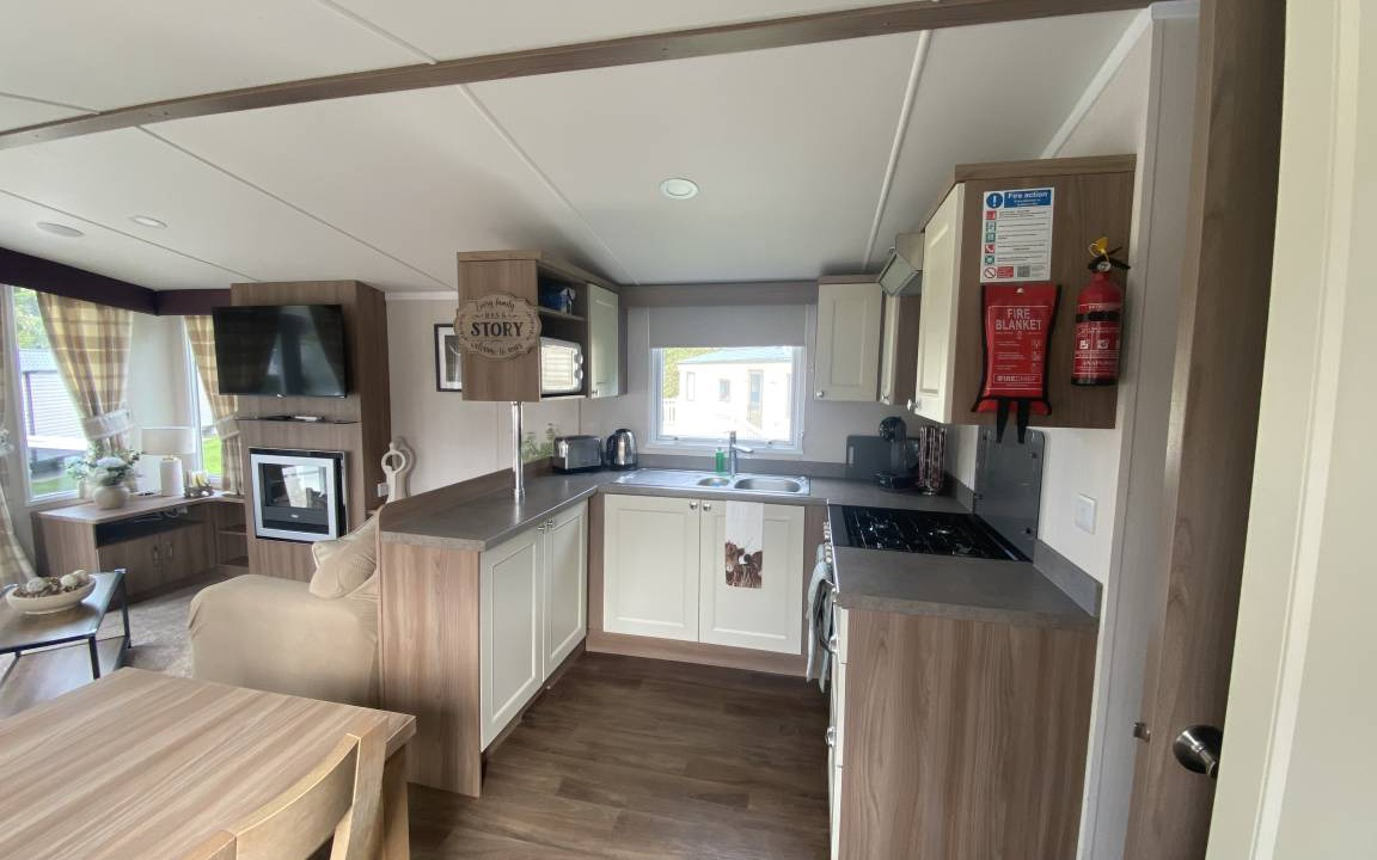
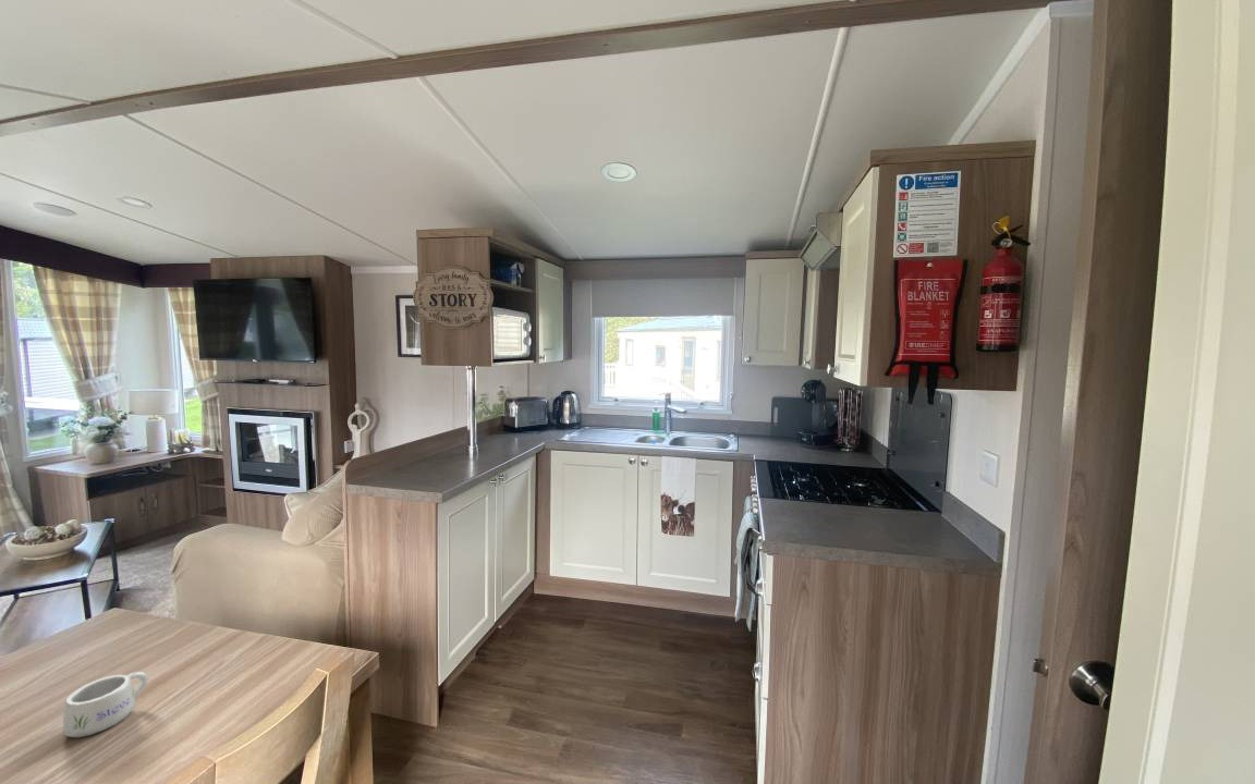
+ mug [62,671,149,738]
